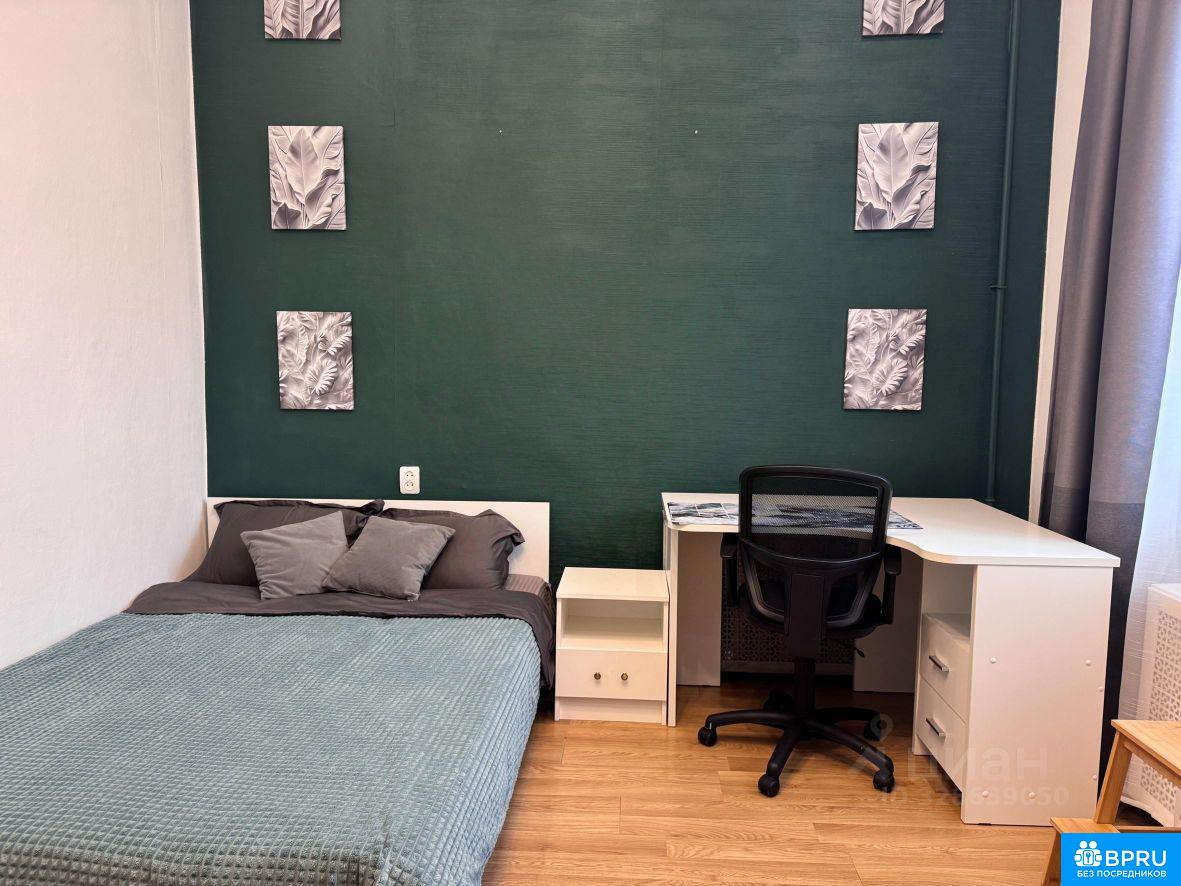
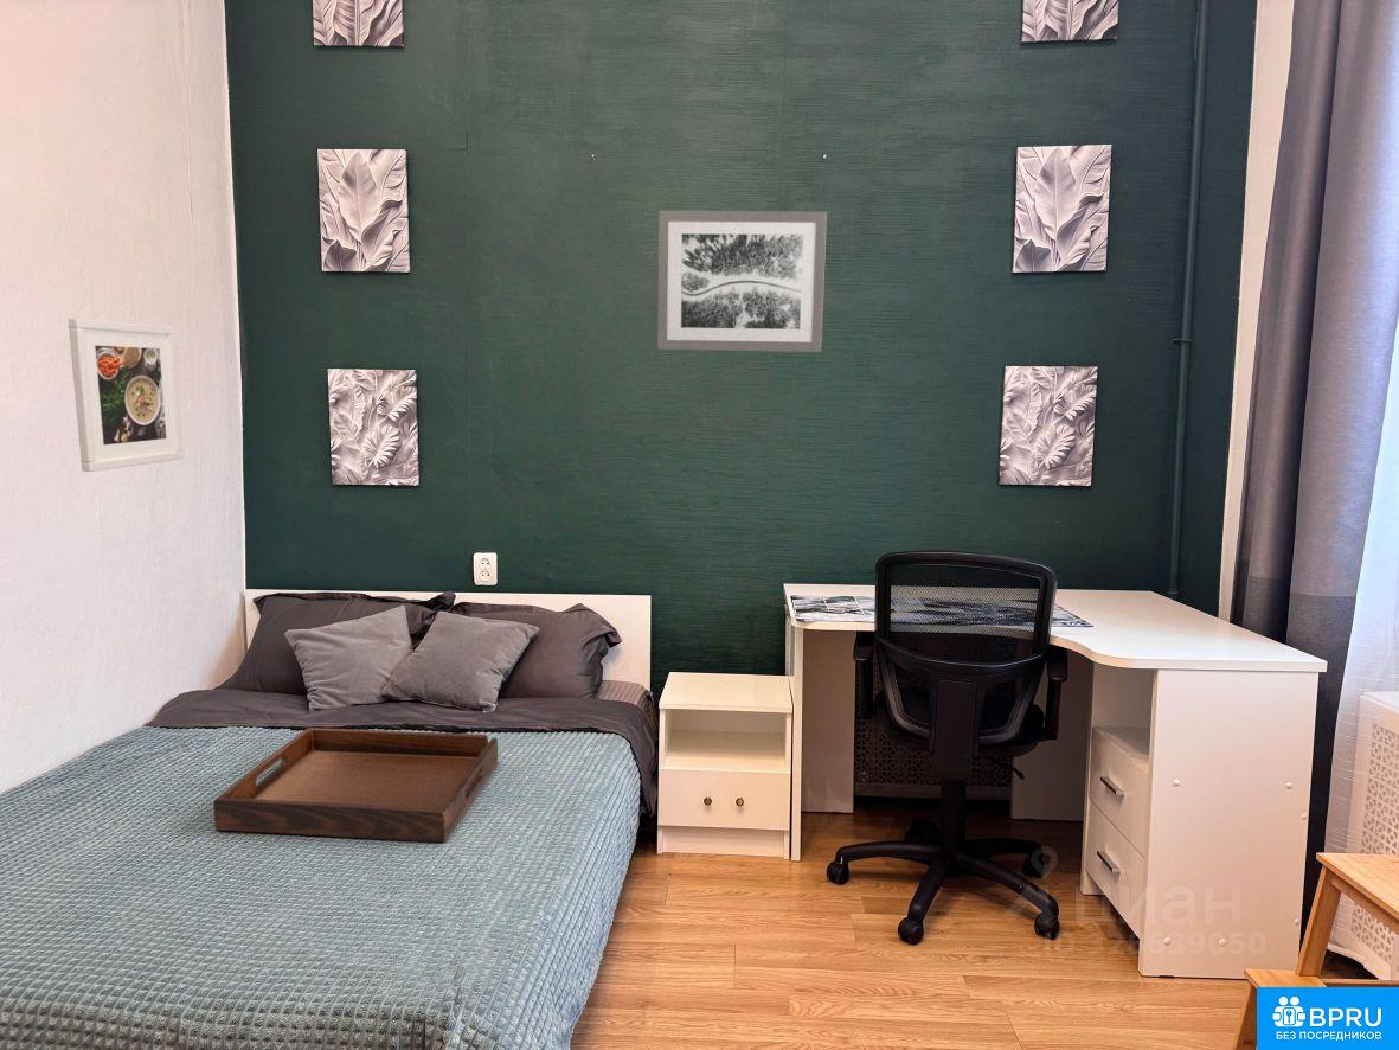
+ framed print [68,318,185,473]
+ wall art [656,210,828,353]
+ serving tray [212,726,499,844]
